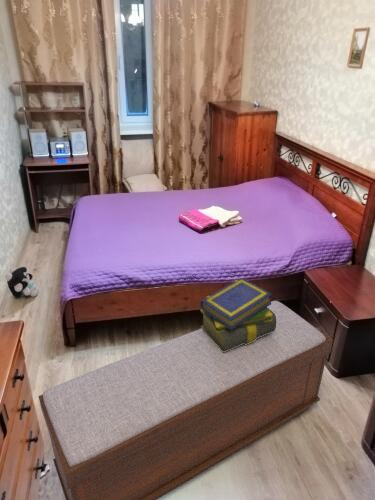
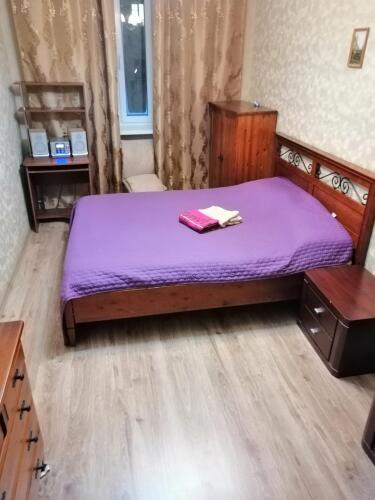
- plush toy [4,266,40,299]
- bench [37,300,334,500]
- stack of books [199,277,276,352]
